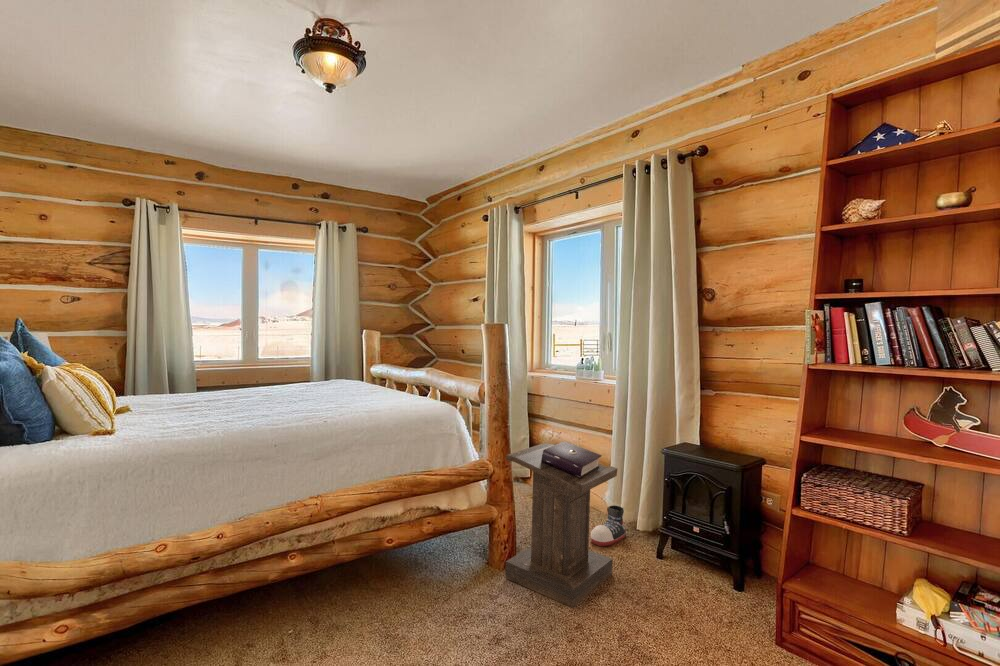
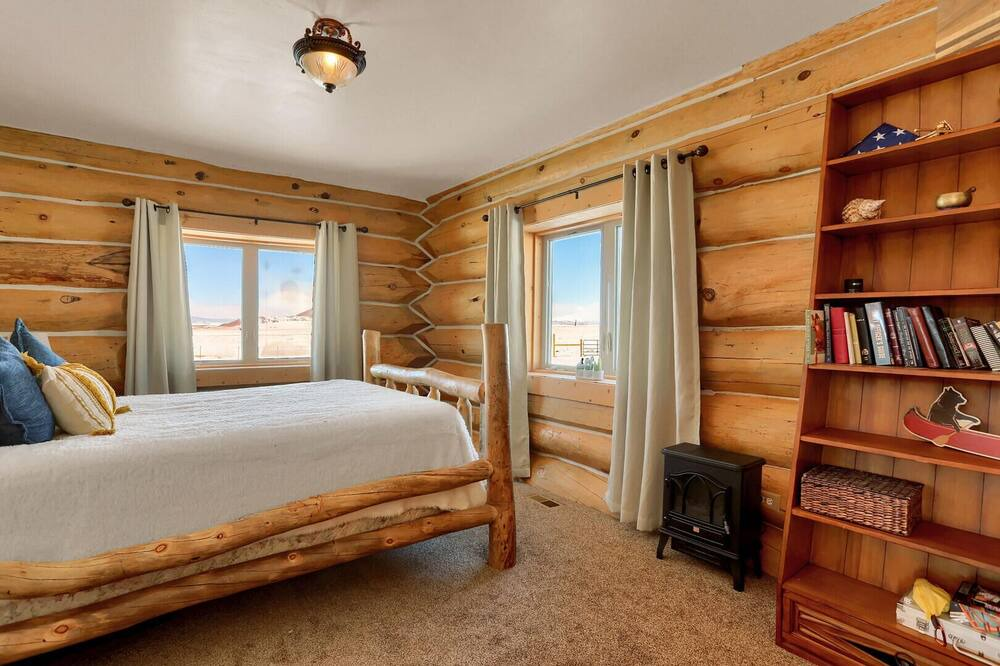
- shoe [589,504,627,548]
- lectern [504,440,619,609]
